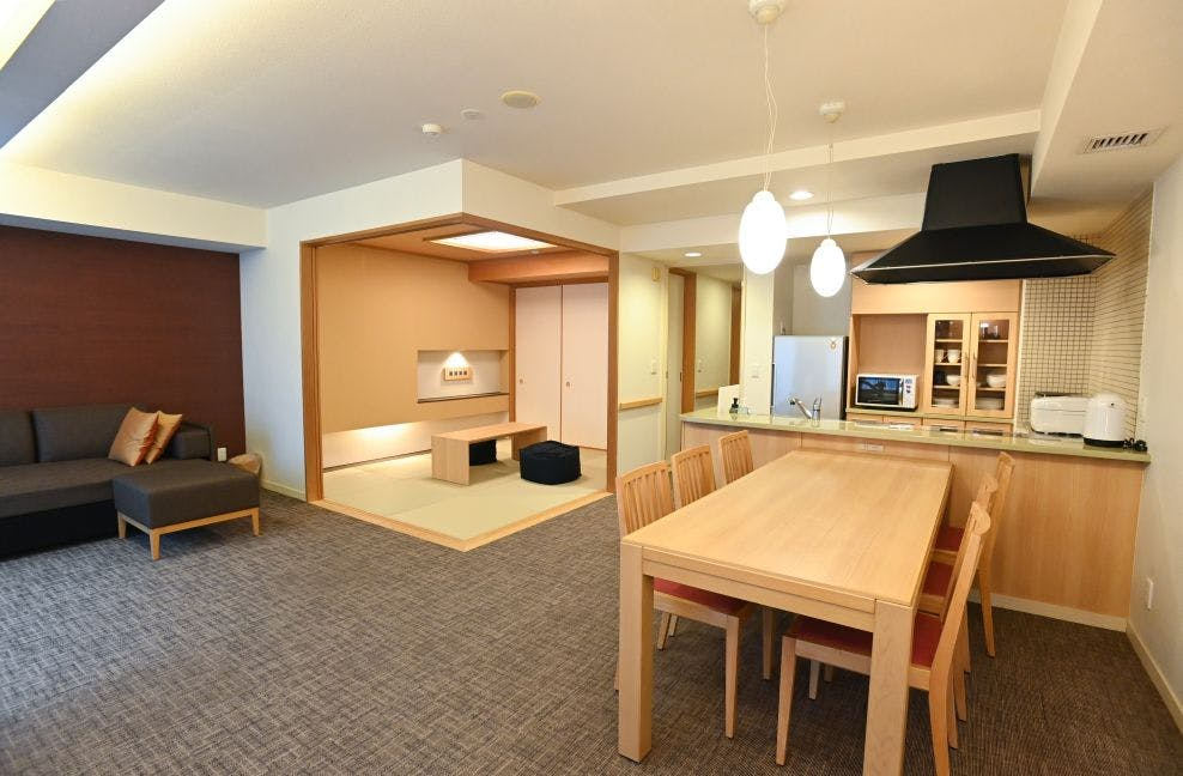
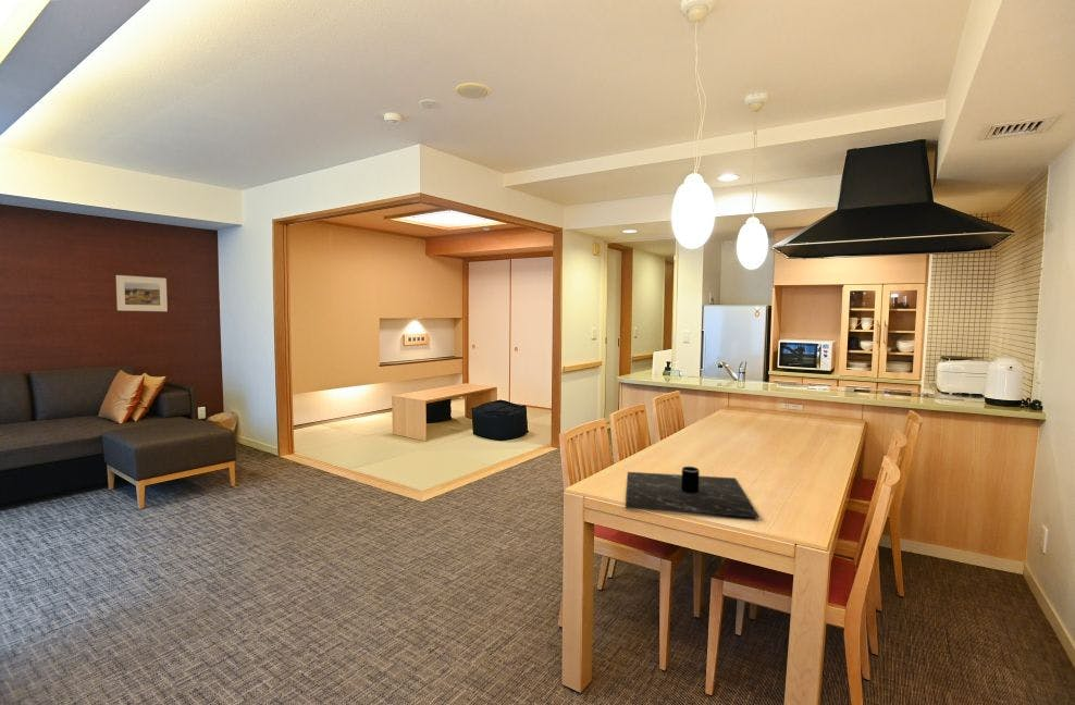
+ placemat [625,466,759,519]
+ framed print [115,274,169,312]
